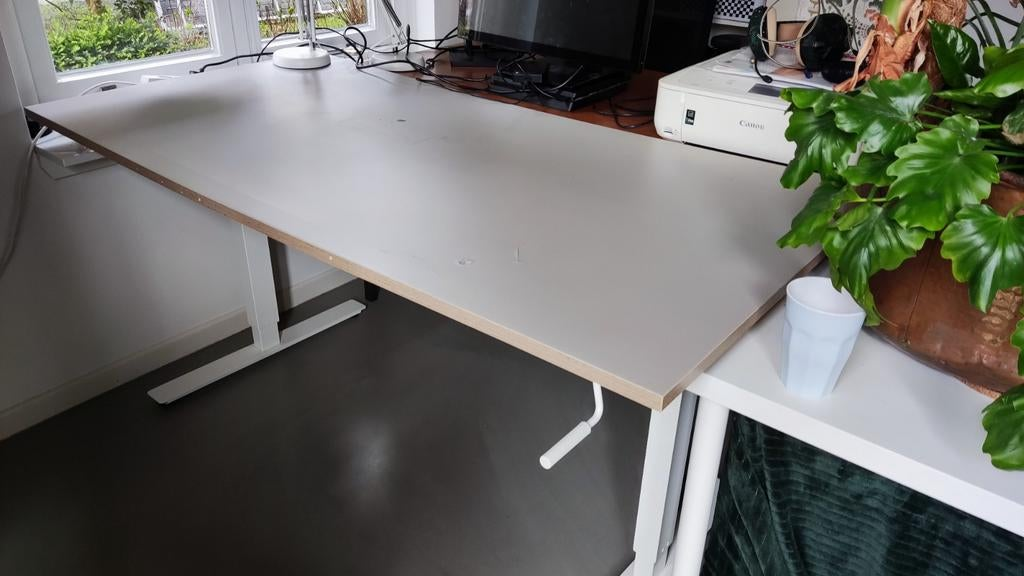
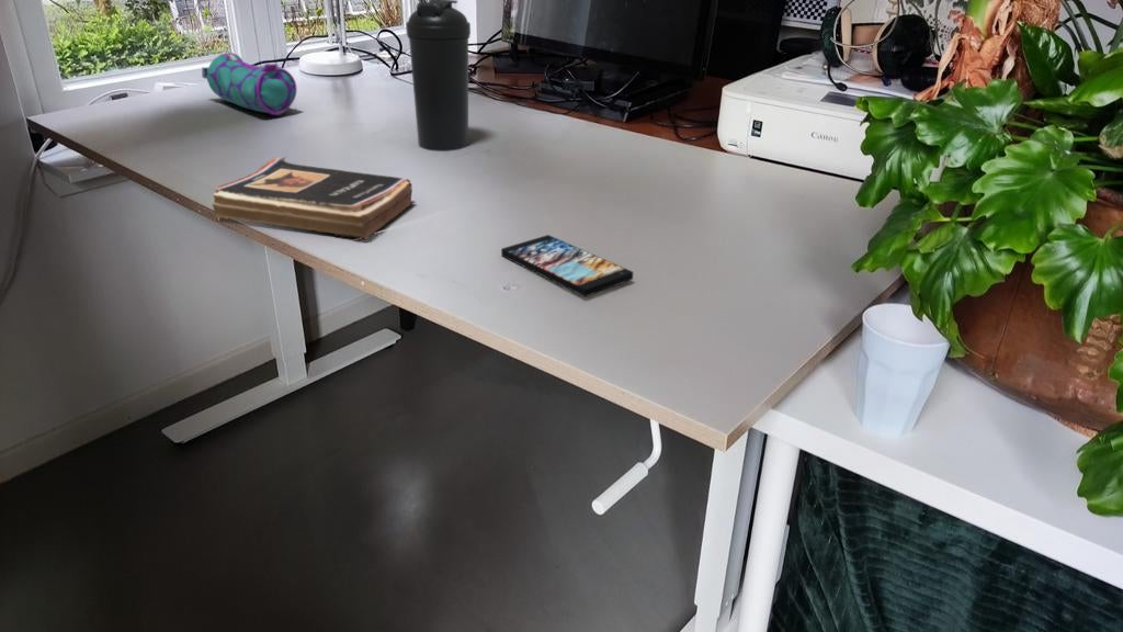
+ book [212,156,413,240]
+ water bottle [405,0,472,153]
+ smartphone [500,234,634,297]
+ pencil case [201,49,298,116]
